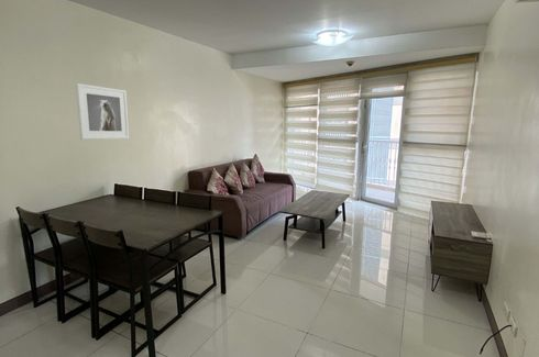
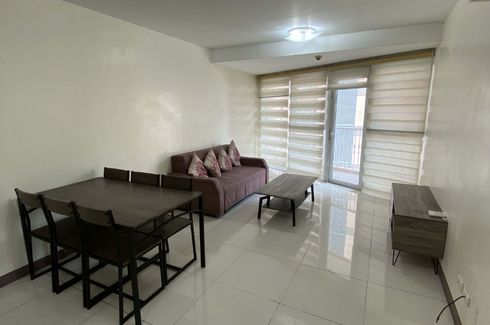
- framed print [75,82,130,141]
